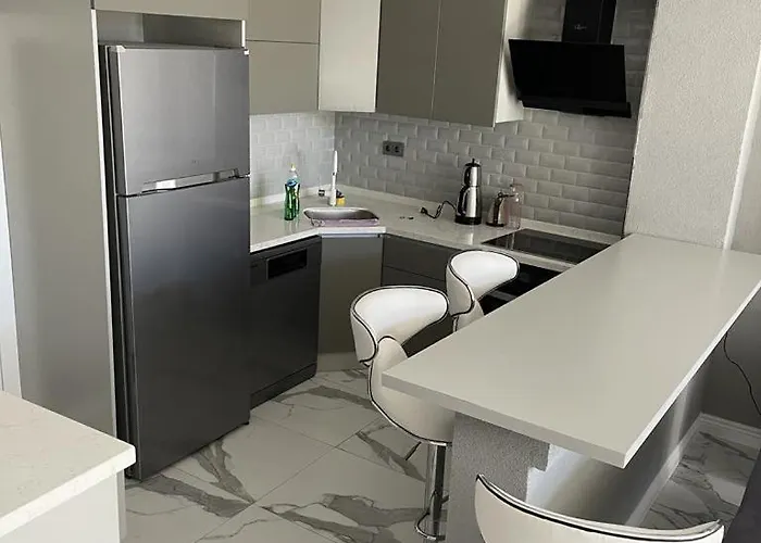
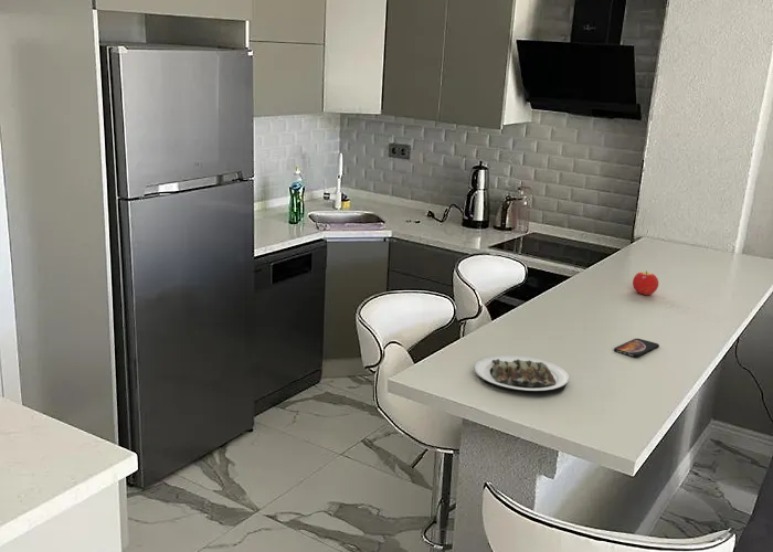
+ plate [474,354,570,396]
+ fruit [632,270,659,296]
+ smartphone [613,338,660,359]
